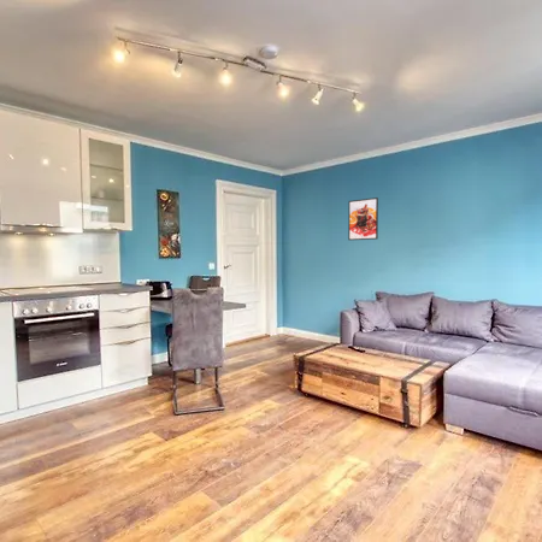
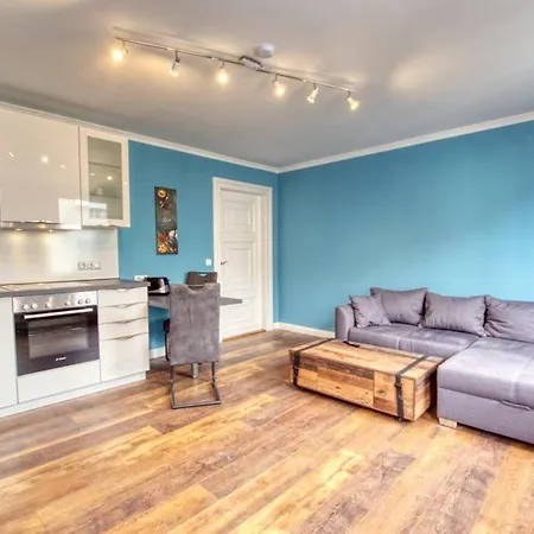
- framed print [347,196,379,241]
